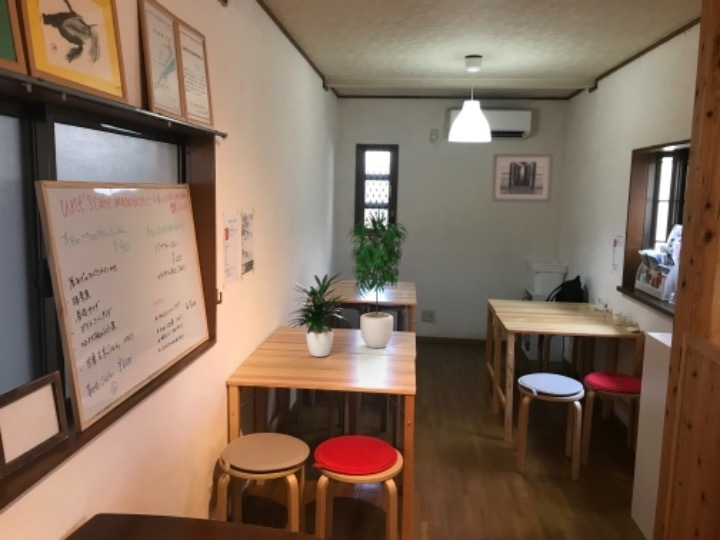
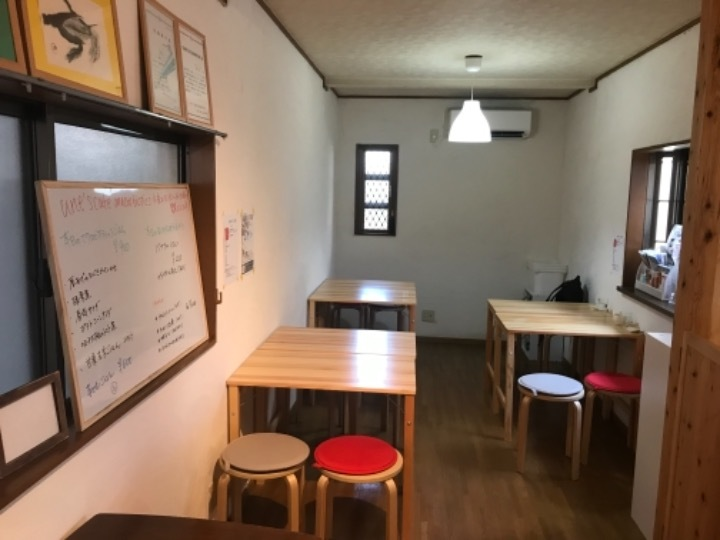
- potted plant [287,208,410,358]
- wall art [490,153,554,204]
